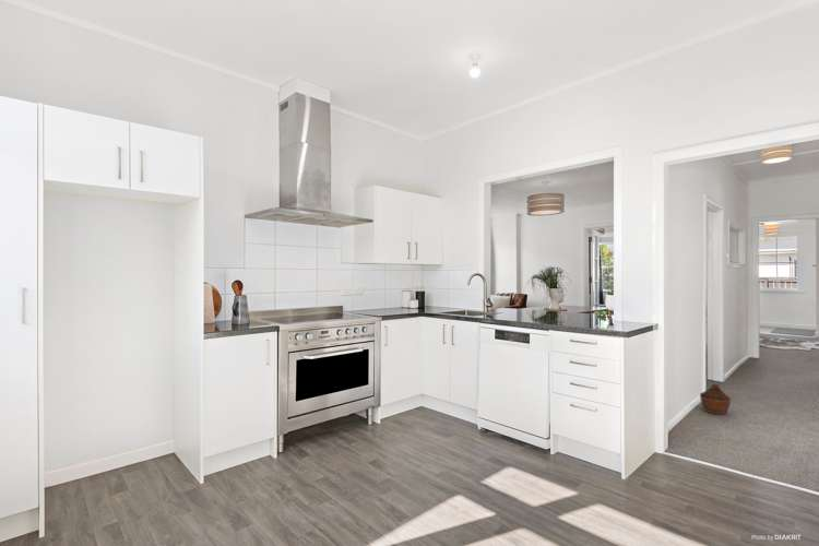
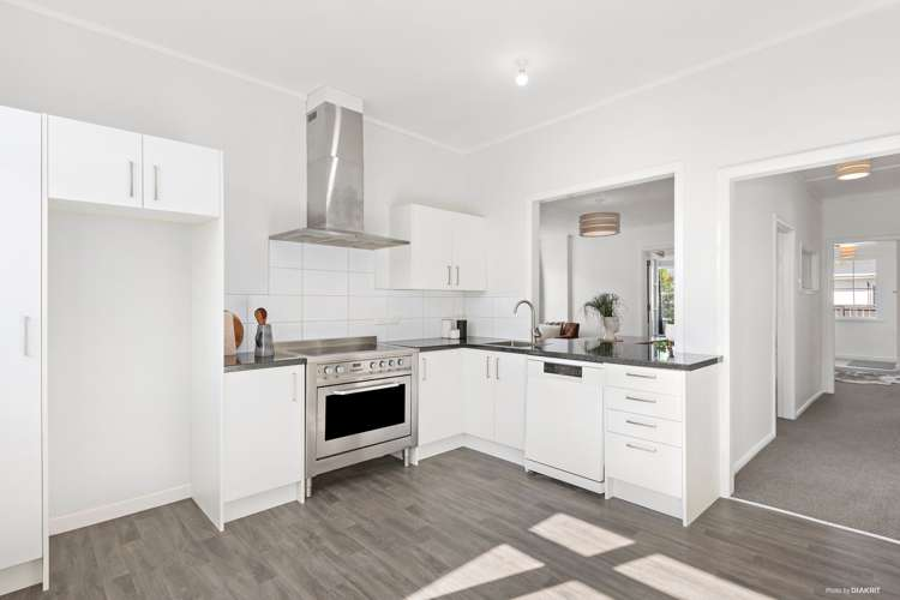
- woven basket [699,383,732,416]
